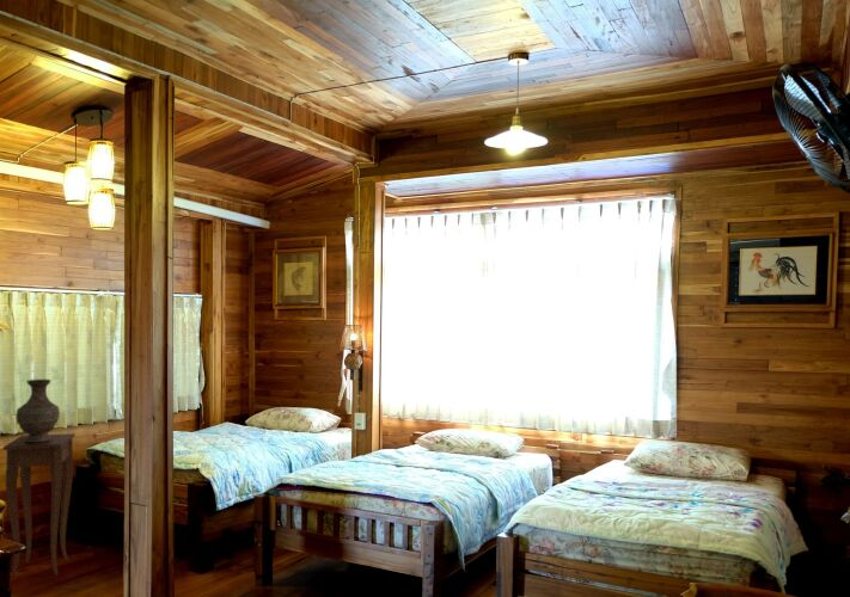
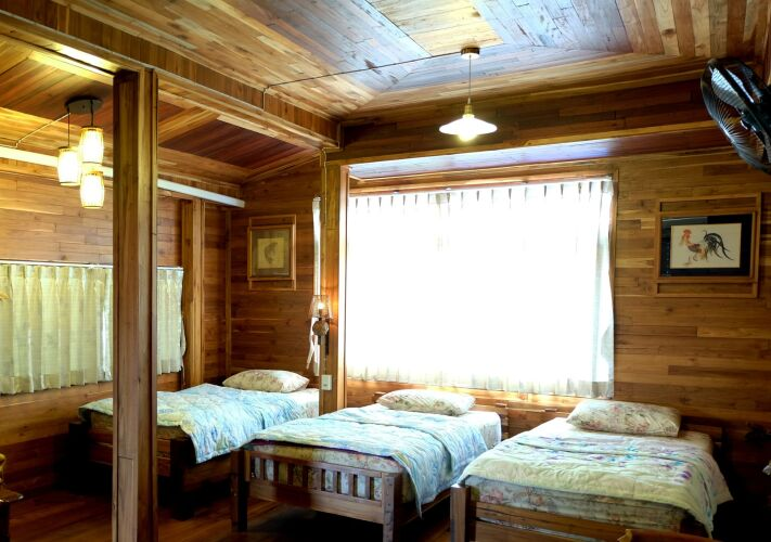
- side table [2,432,75,578]
- vase [16,378,61,442]
